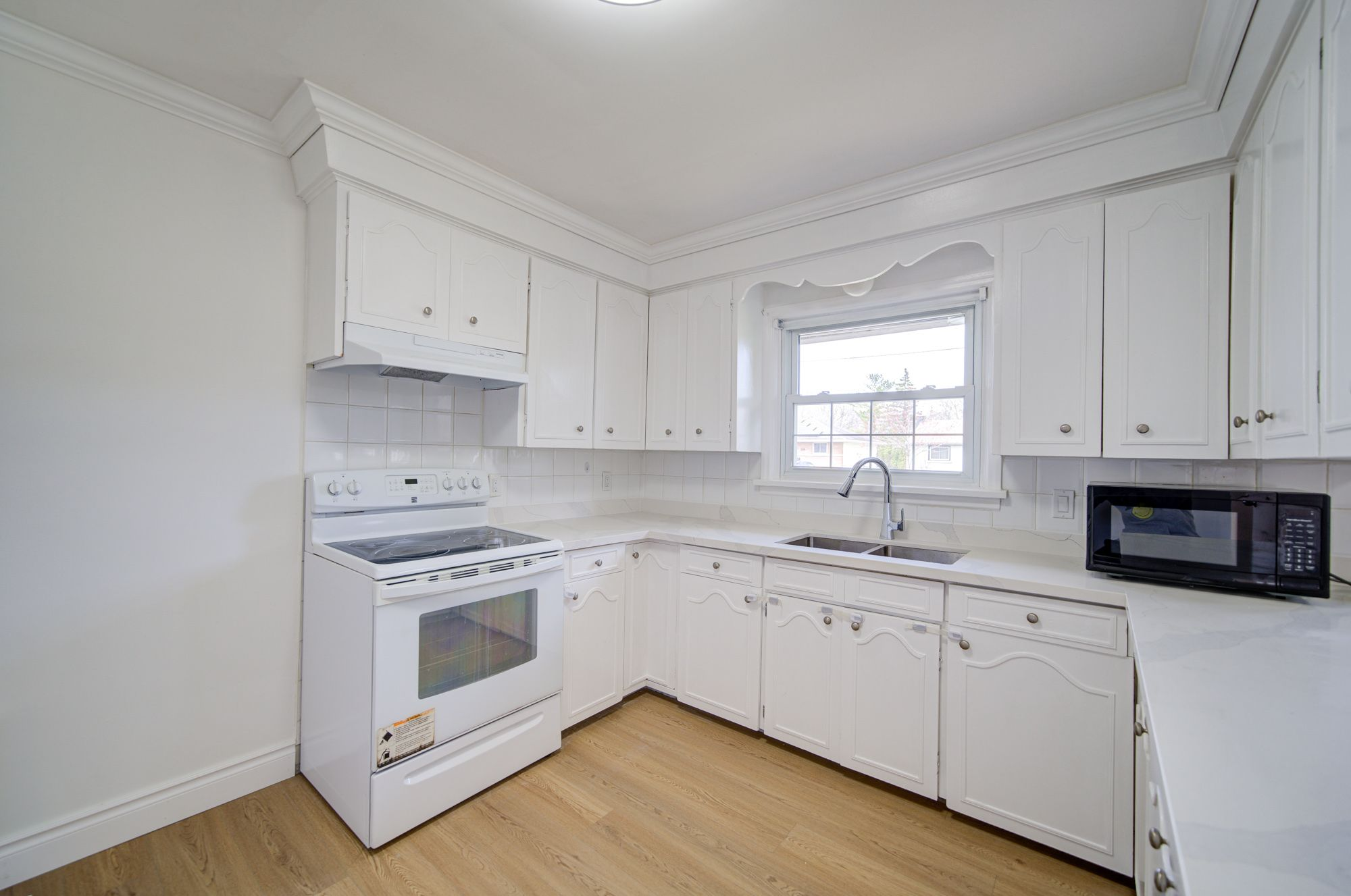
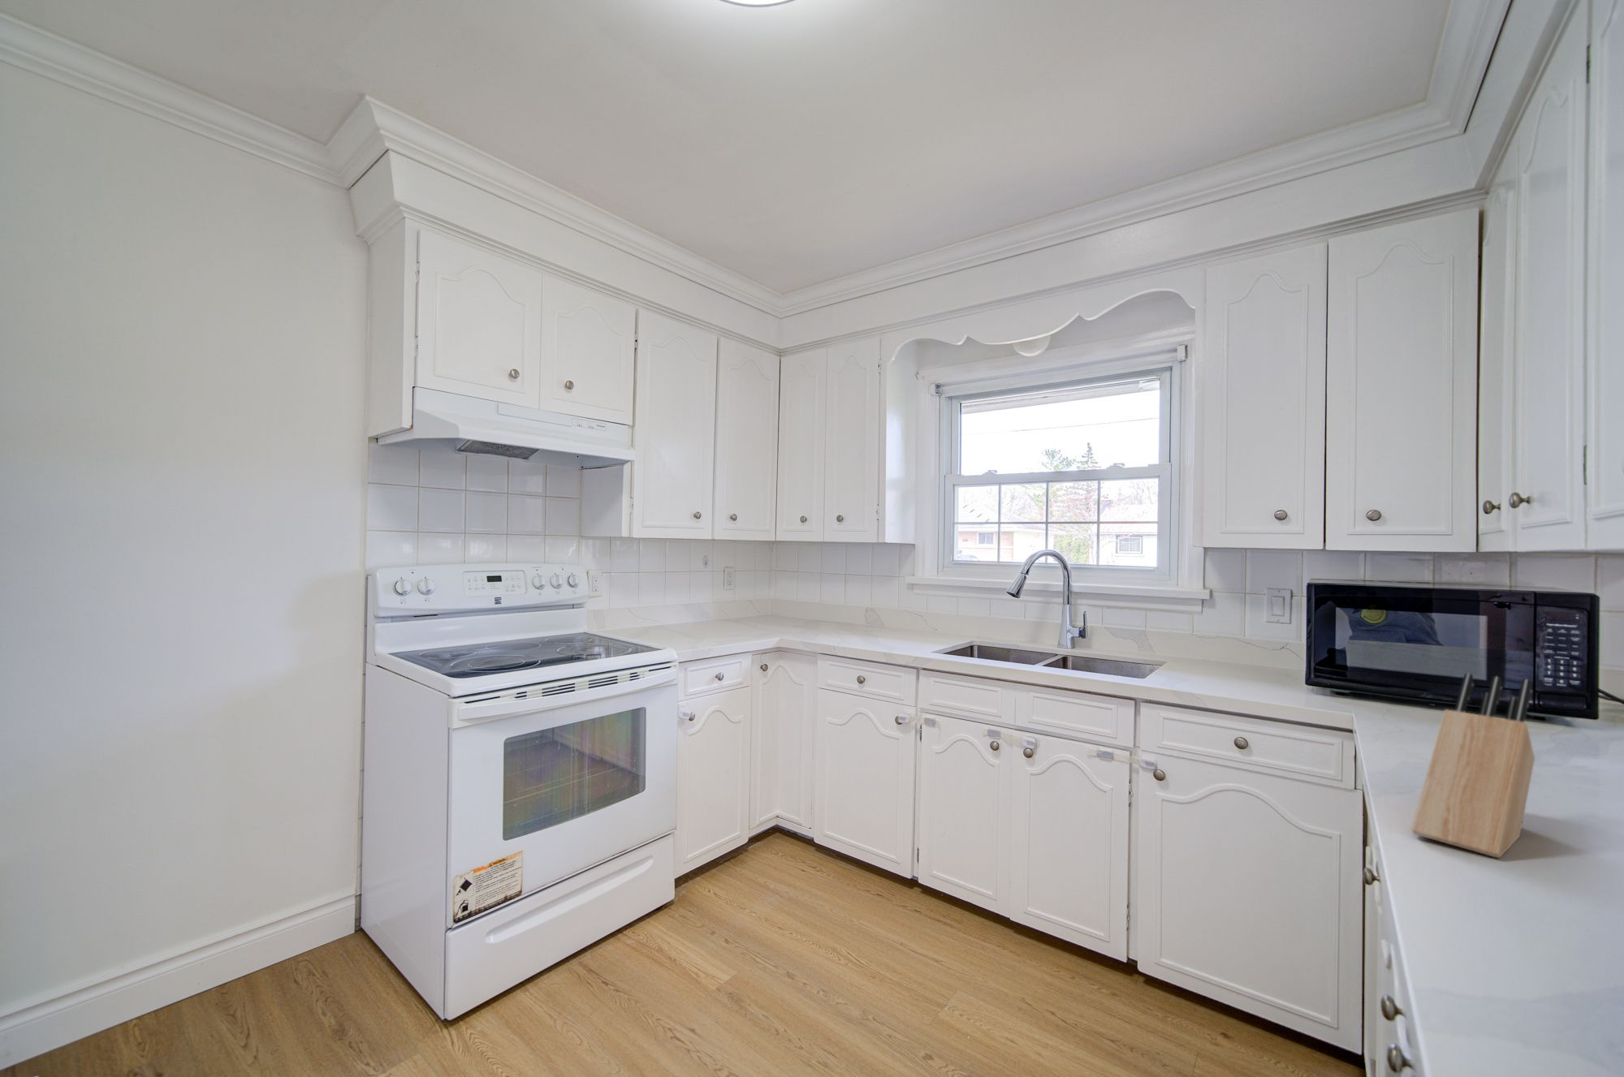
+ knife block [1410,673,1535,859]
